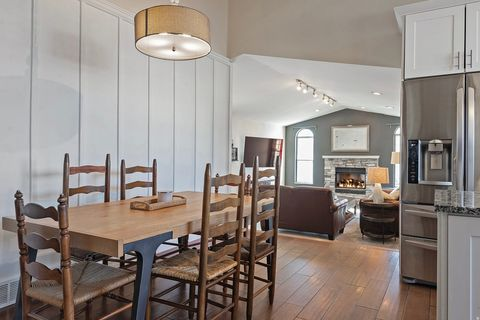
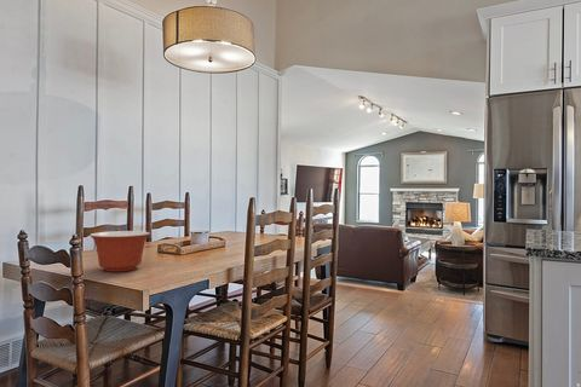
+ mixing bowl [88,230,151,273]
